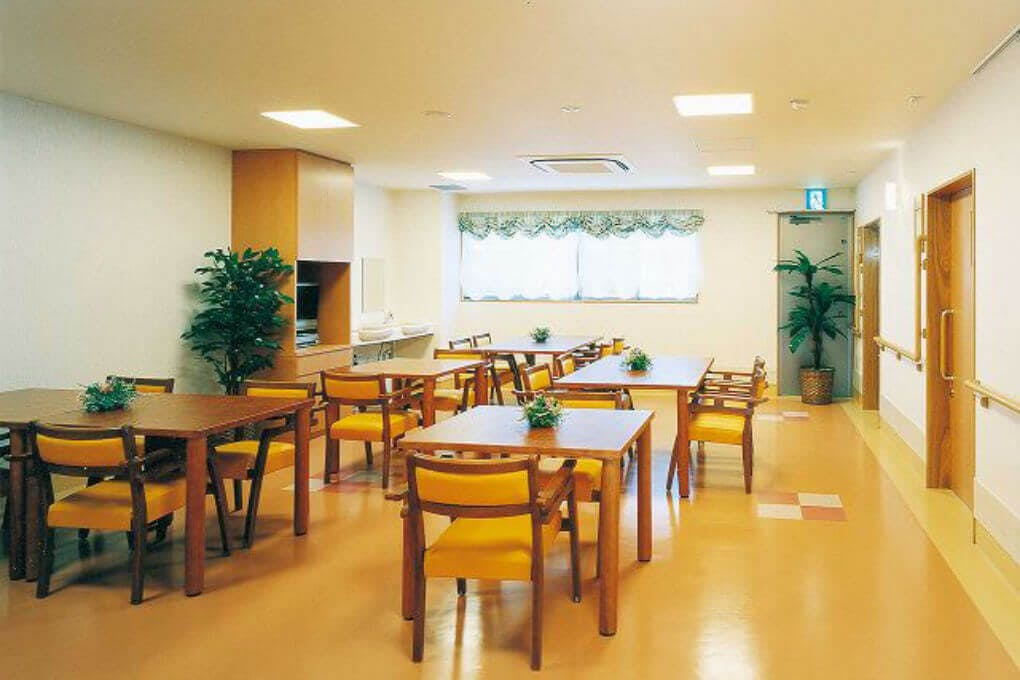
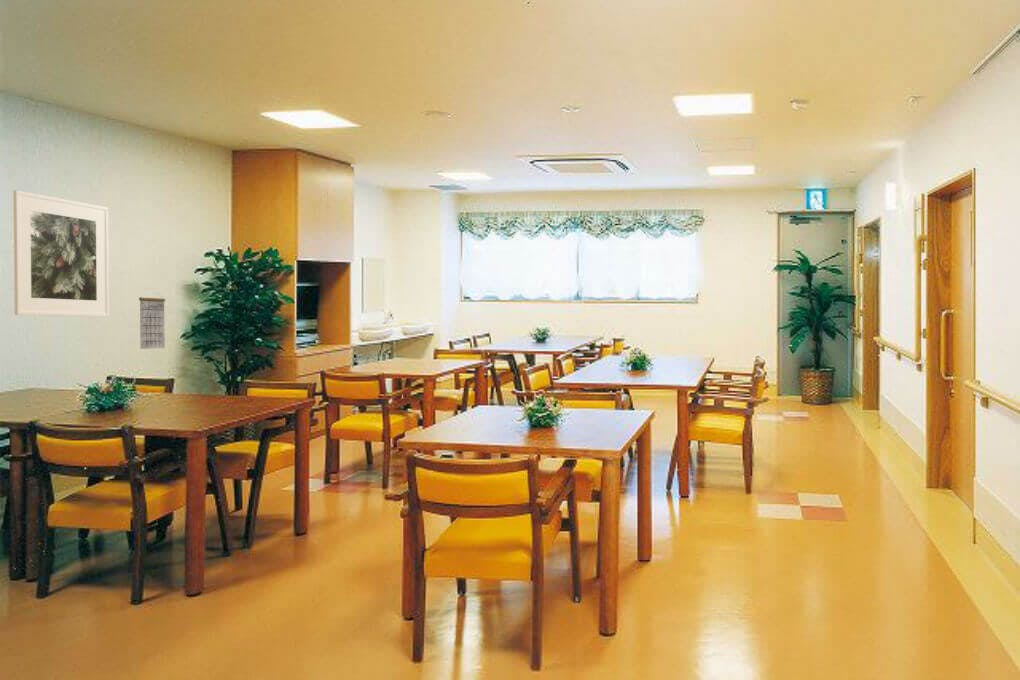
+ calendar [138,293,166,350]
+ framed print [12,189,110,318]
